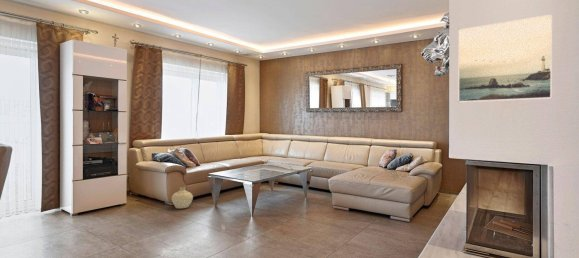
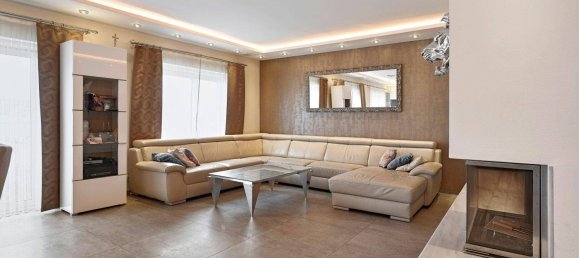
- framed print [457,13,553,104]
- ceramic jug [171,186,194,209]
